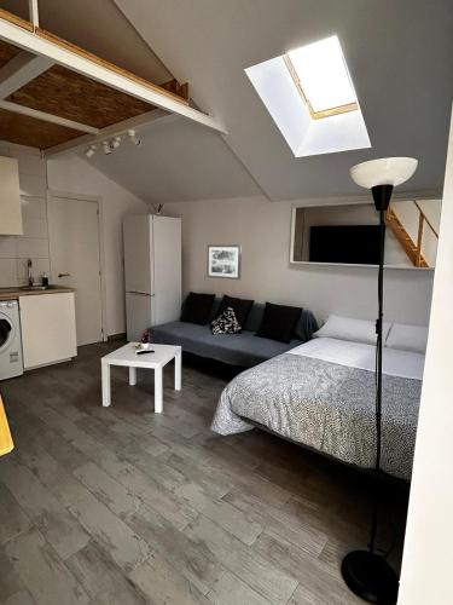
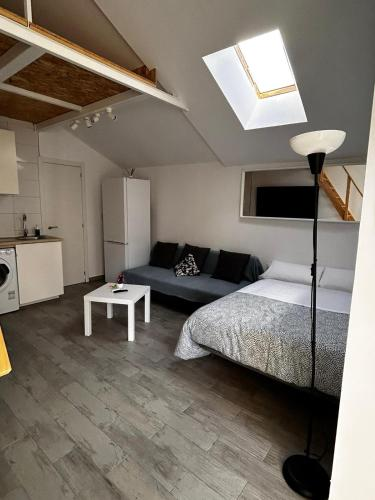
- wall art [205,243,243,281]
